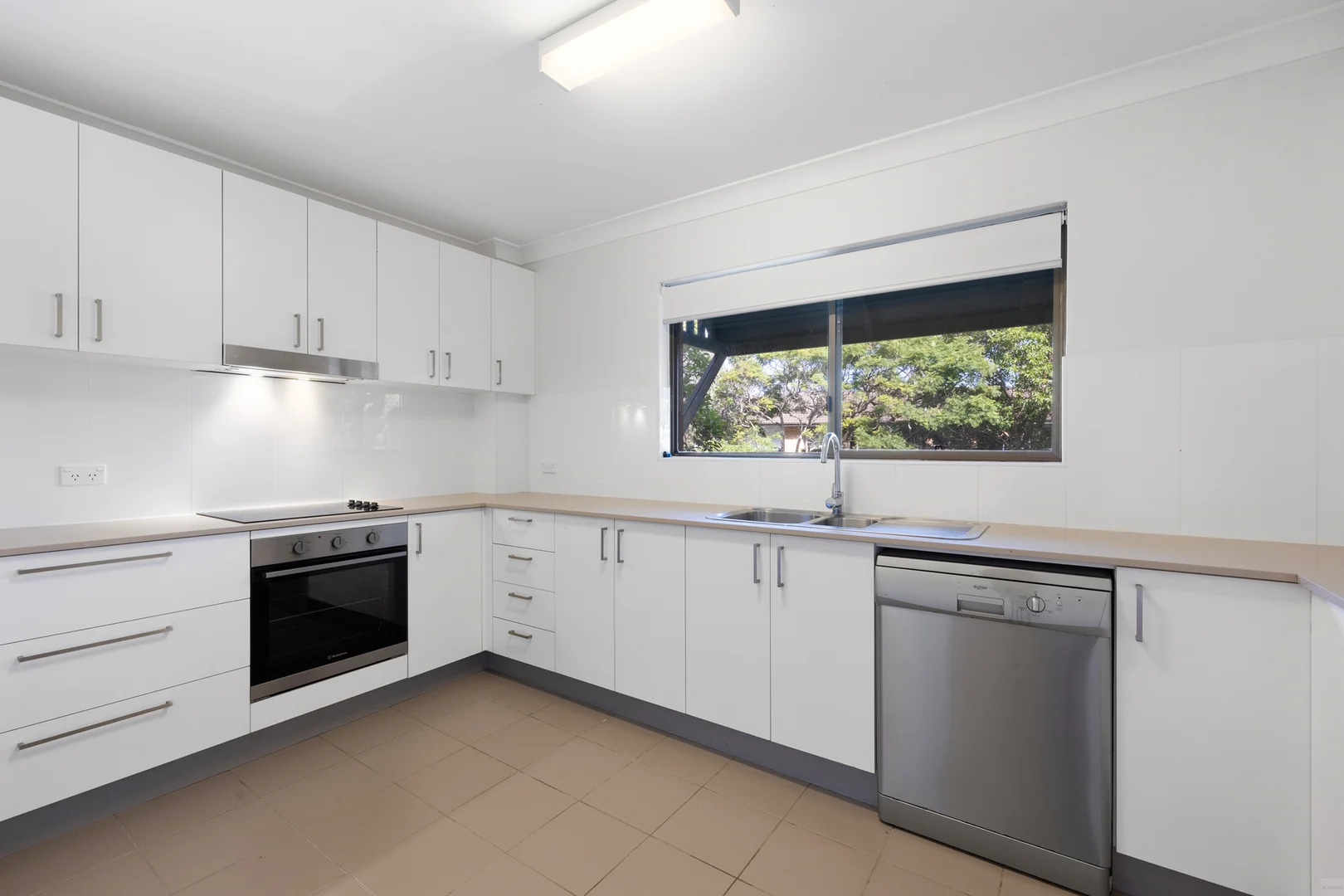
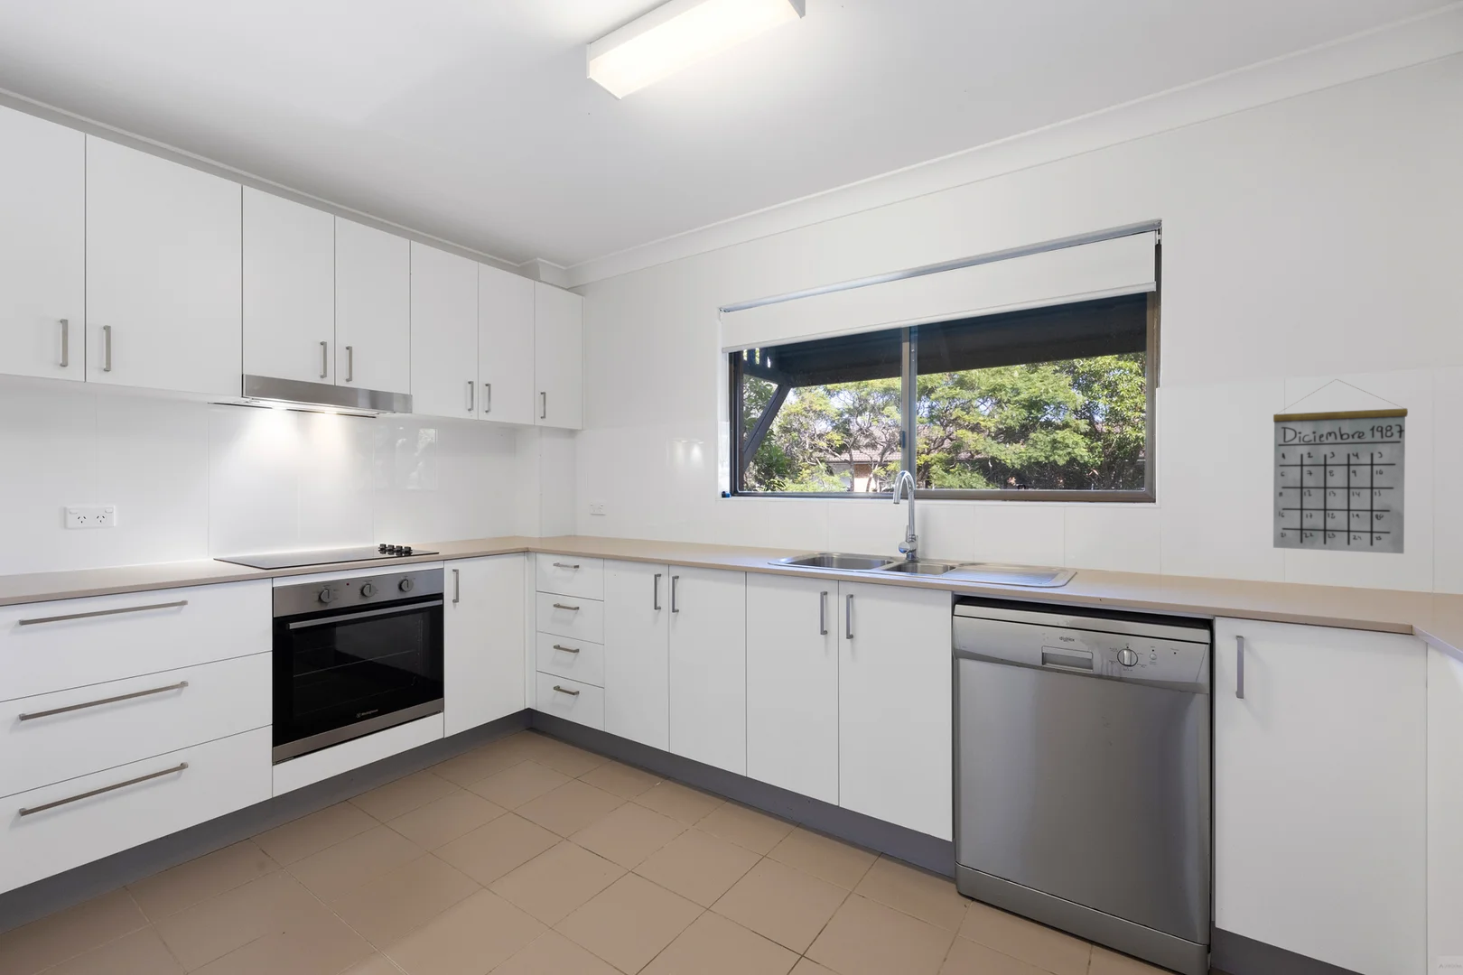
+ calendar [1273,379,1409,554]
